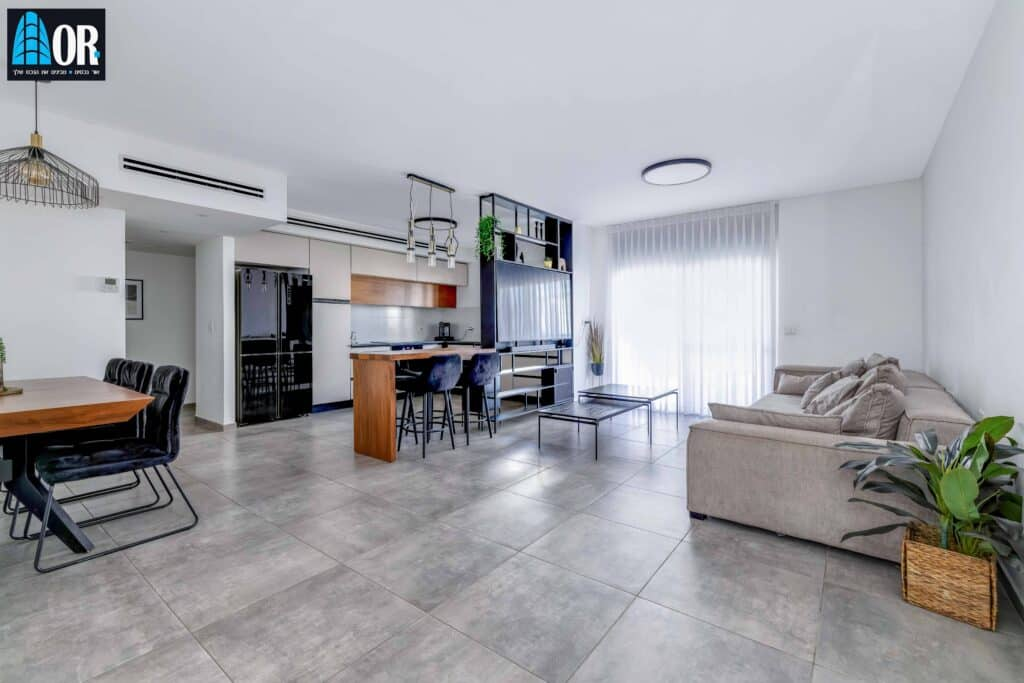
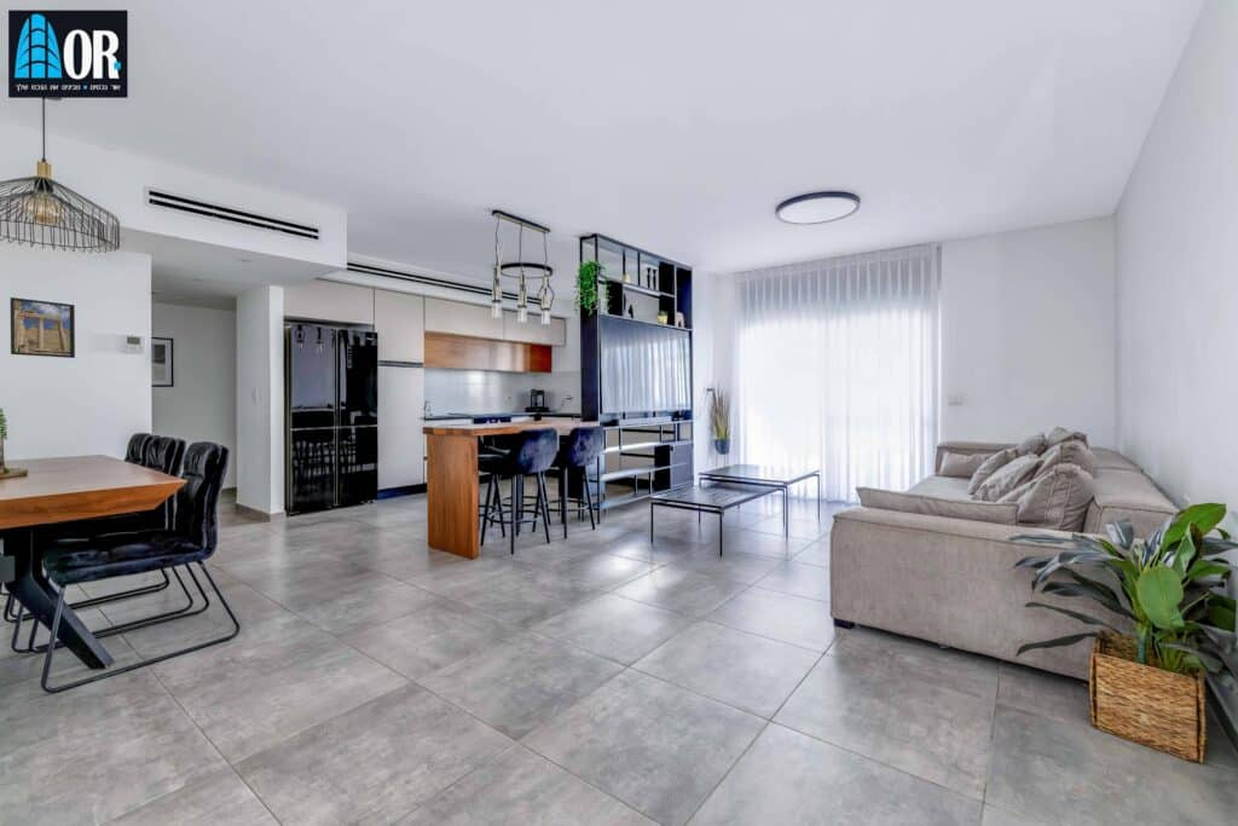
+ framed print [8,296,76,359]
